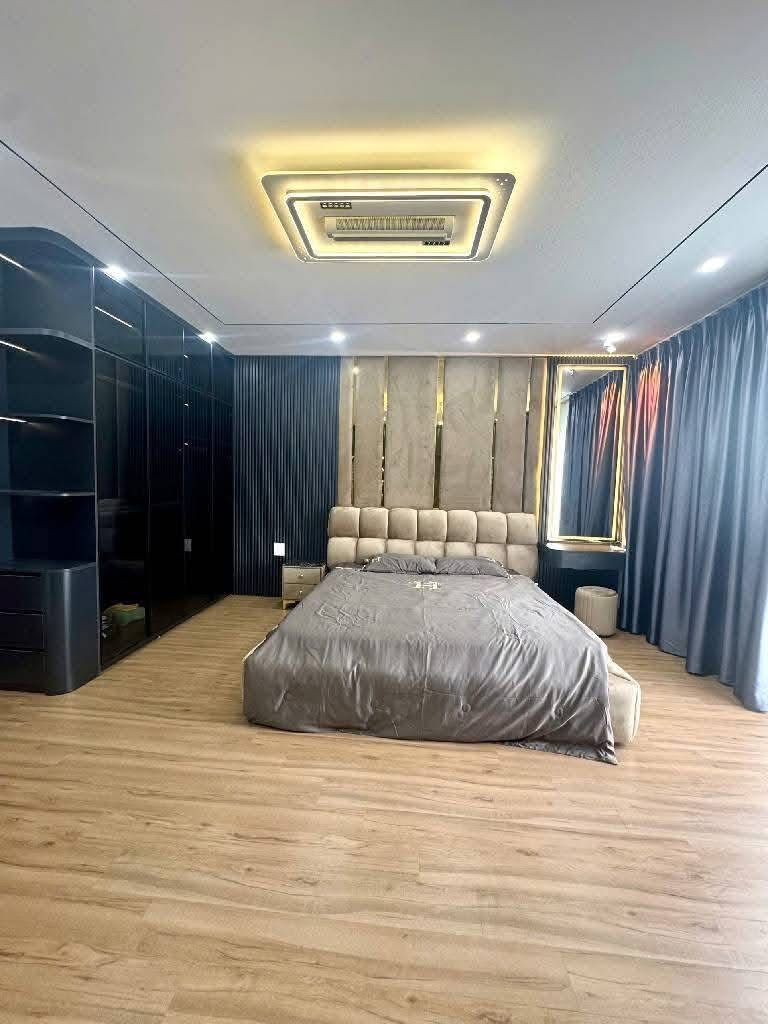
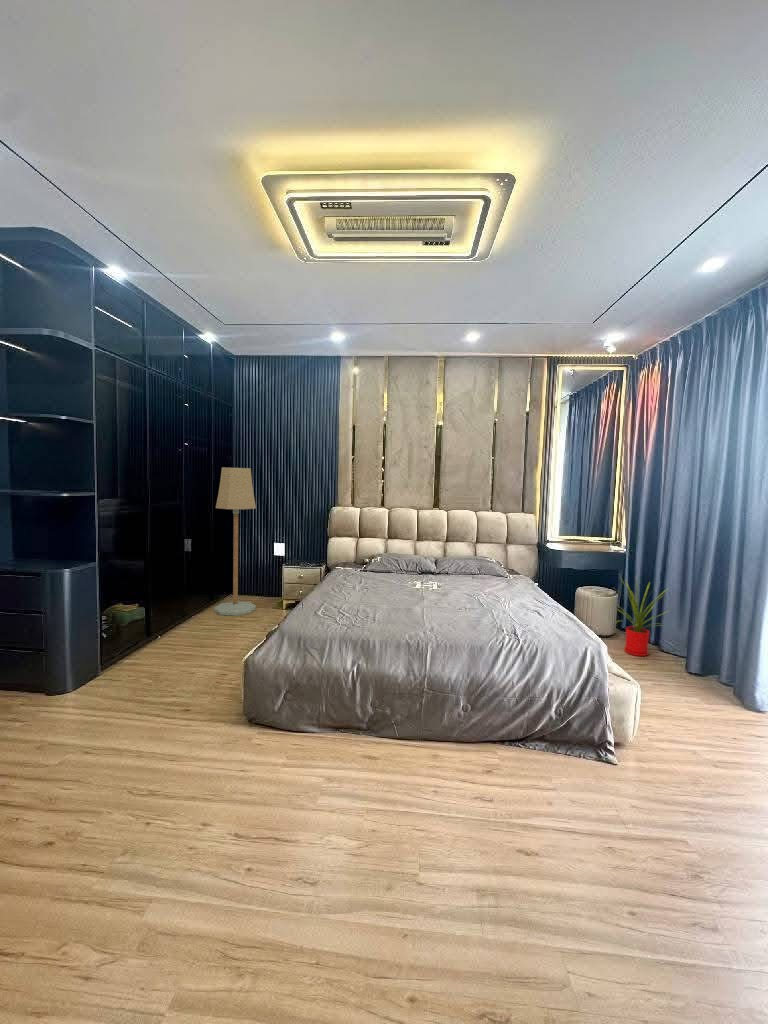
+ floor lamp [213,466,257,617]
+ house plant [605,573,672,657]
